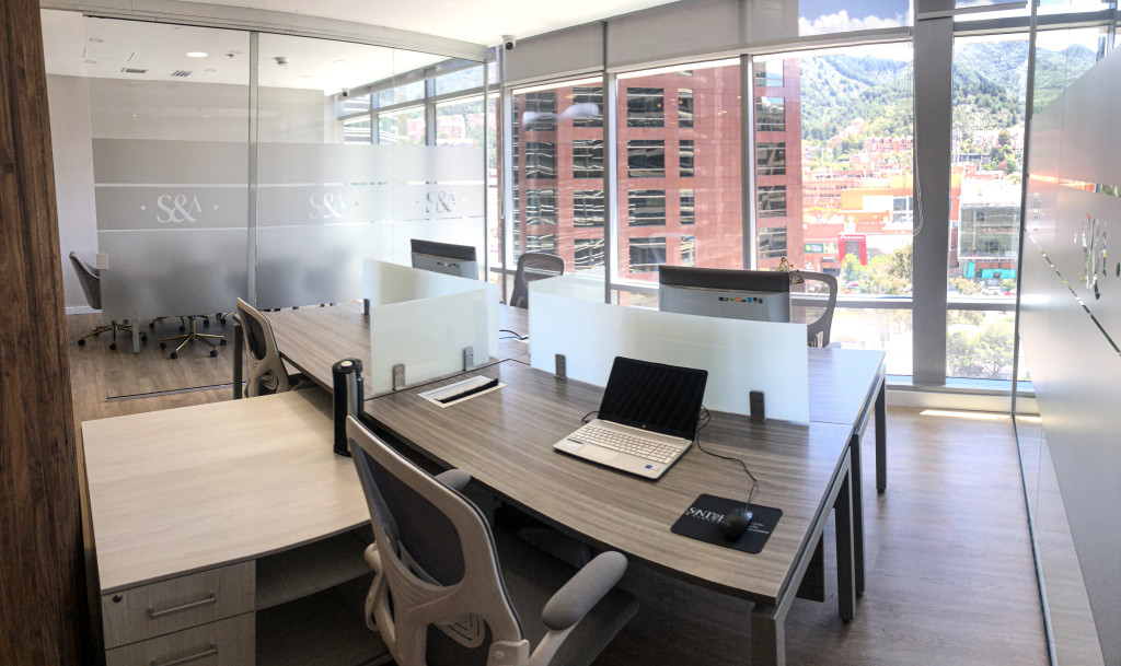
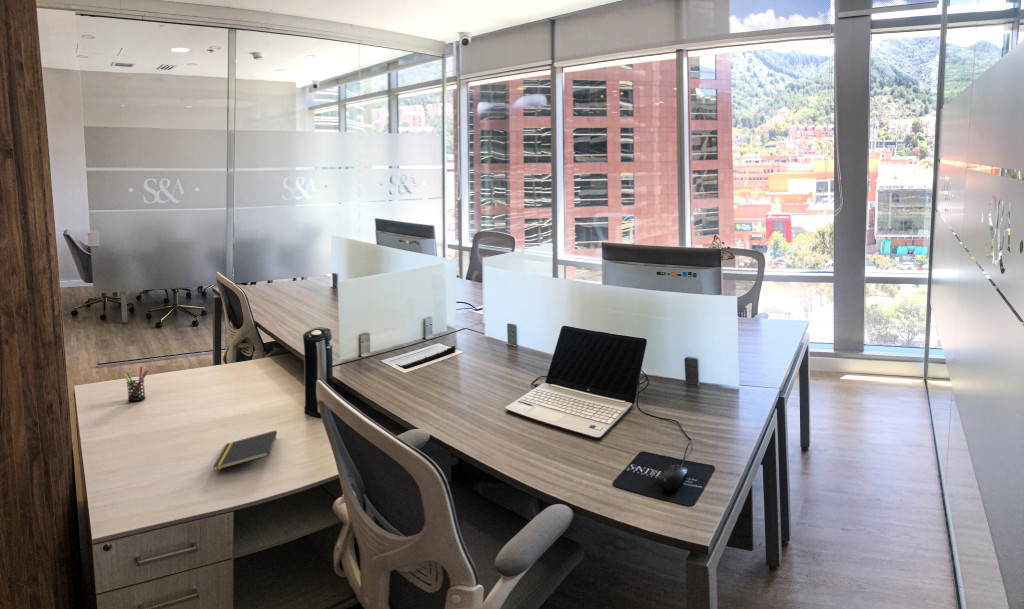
+ pen holder [122,366,149,402]
+ notepad [212,429,278,472]
